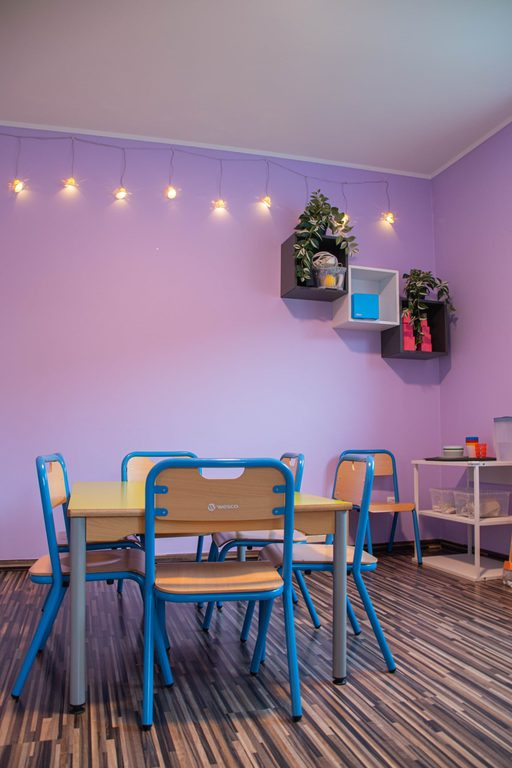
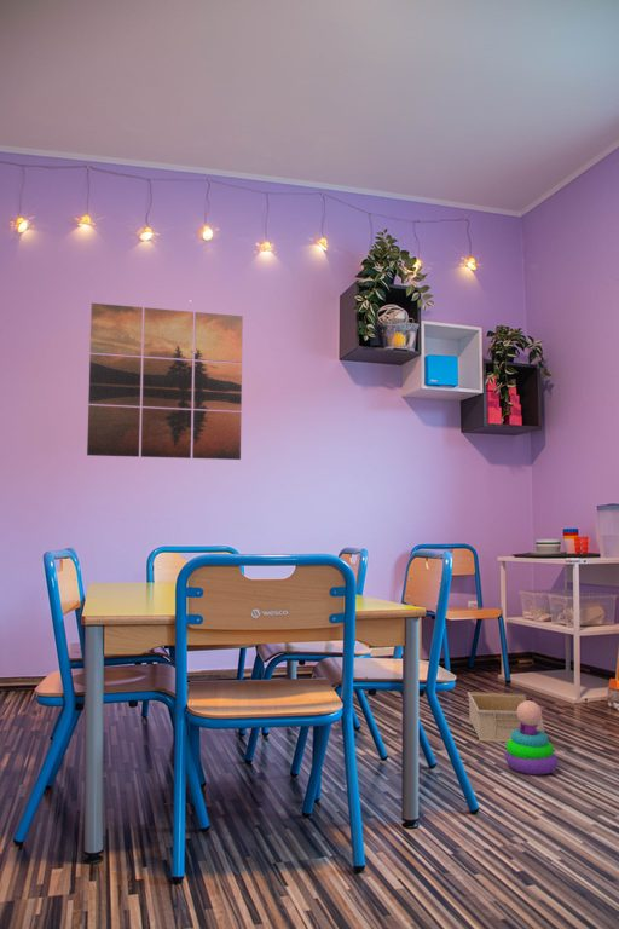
+ storage bin [467,691,545,743]
+ wall art [86,302,244,461]
+ stacking toy [504,697,559,775]
